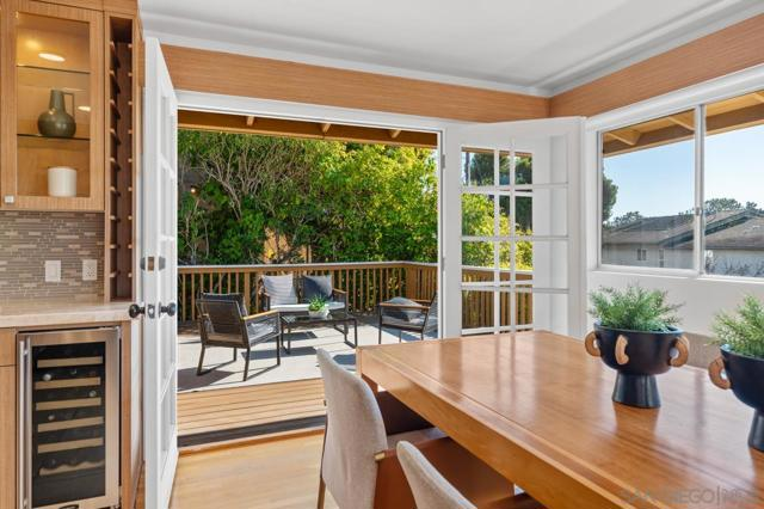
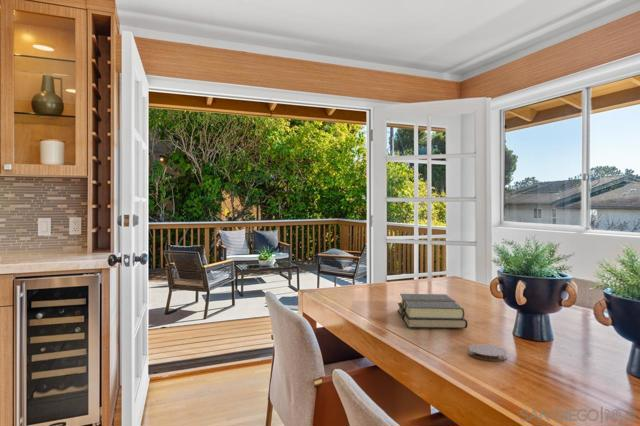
+ coaster [468,343,508,362]
+ book [397,293,468,329]
